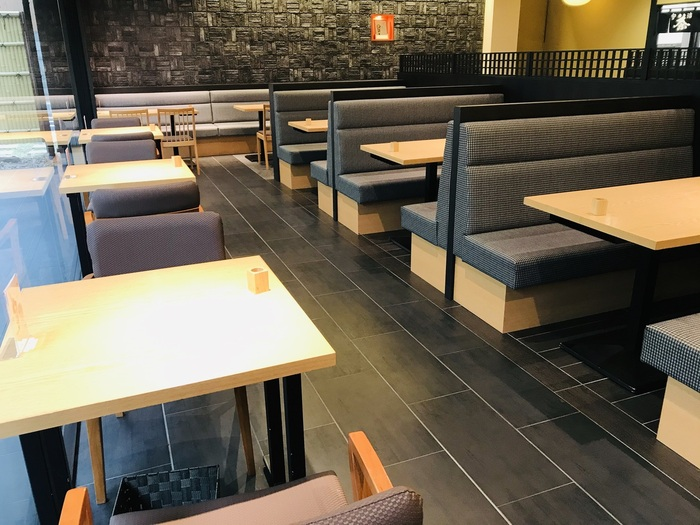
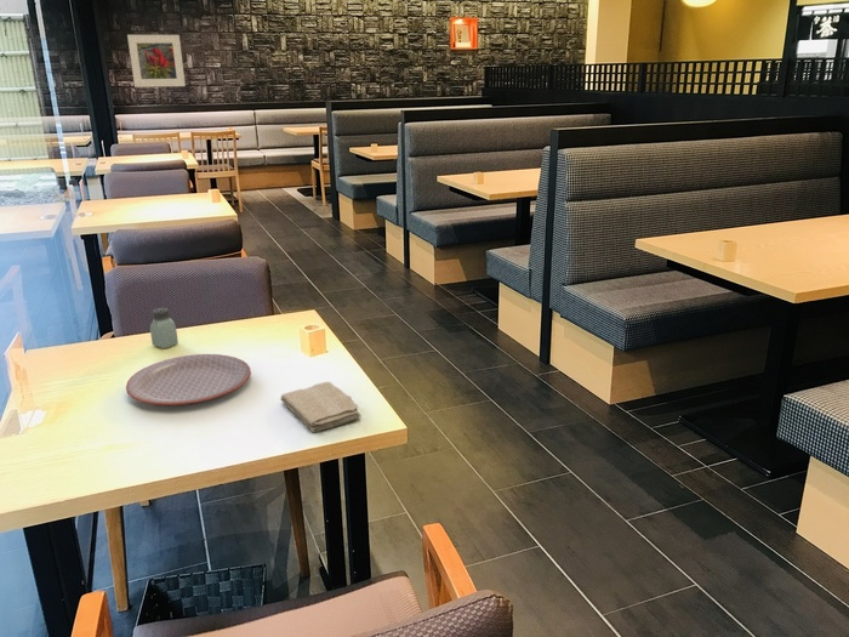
+ washcloth [279,381,361,433]
+ plate [125,353,252,406]
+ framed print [126,34,187,89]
+ saltshaker [149,307,180,349]
